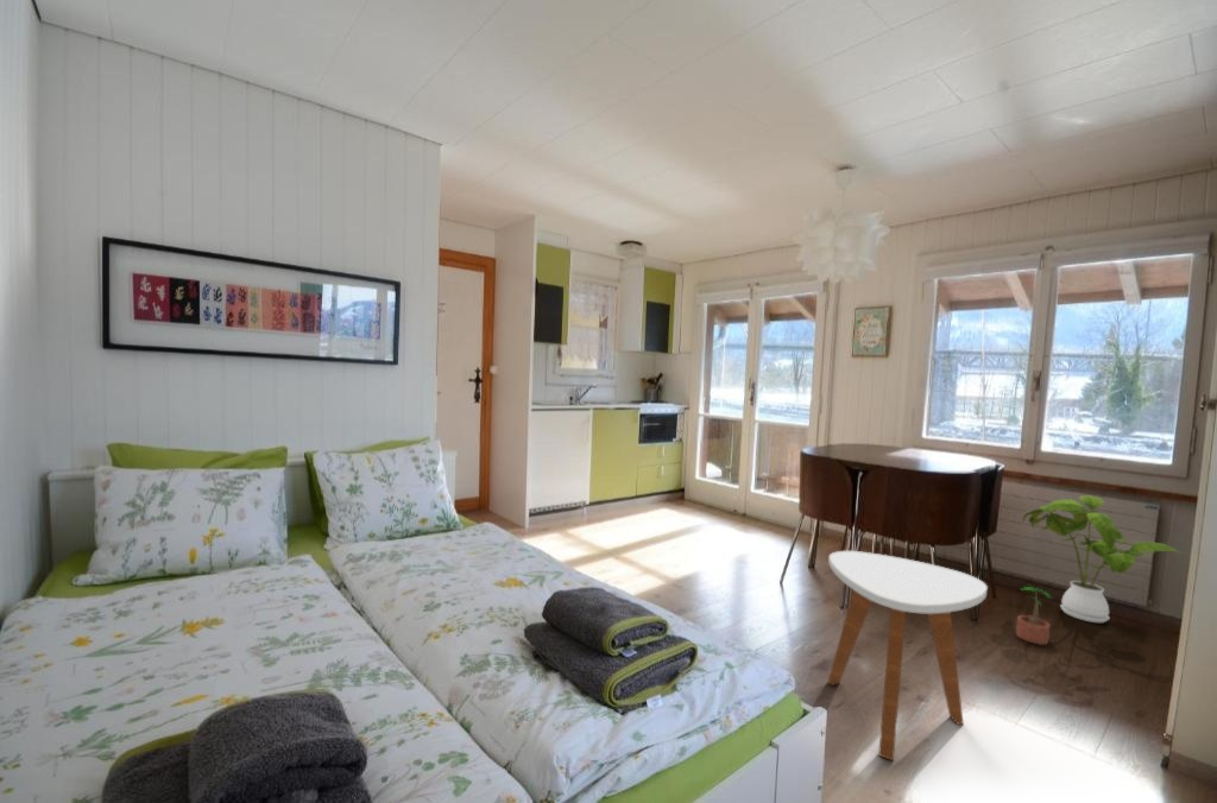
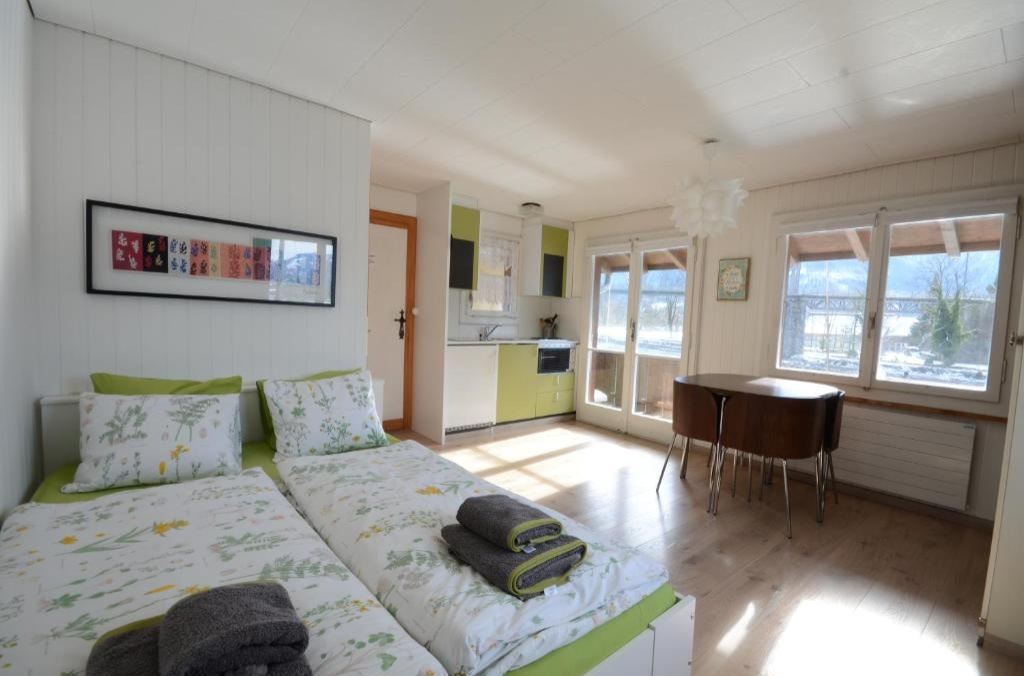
- side table [826,550,989,761]
- house plant [1021,494,1188,624]
- potted plant [1015,586,1054,646]
